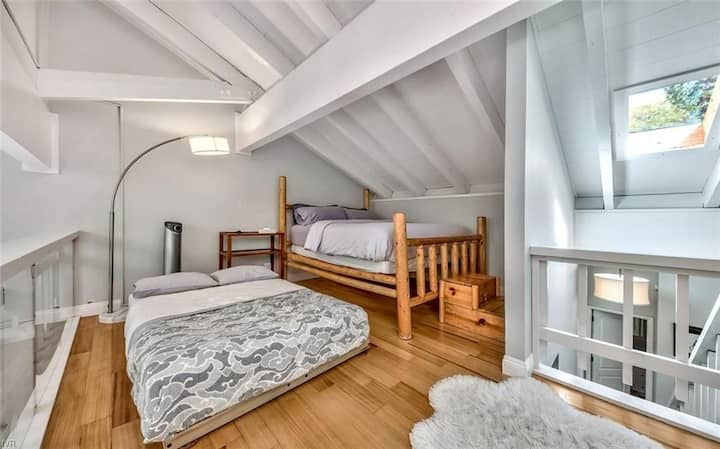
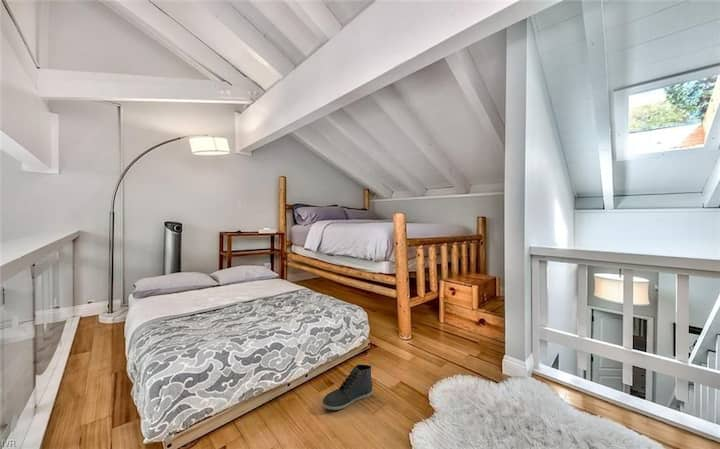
+ sneaker [321,364,373,411]
